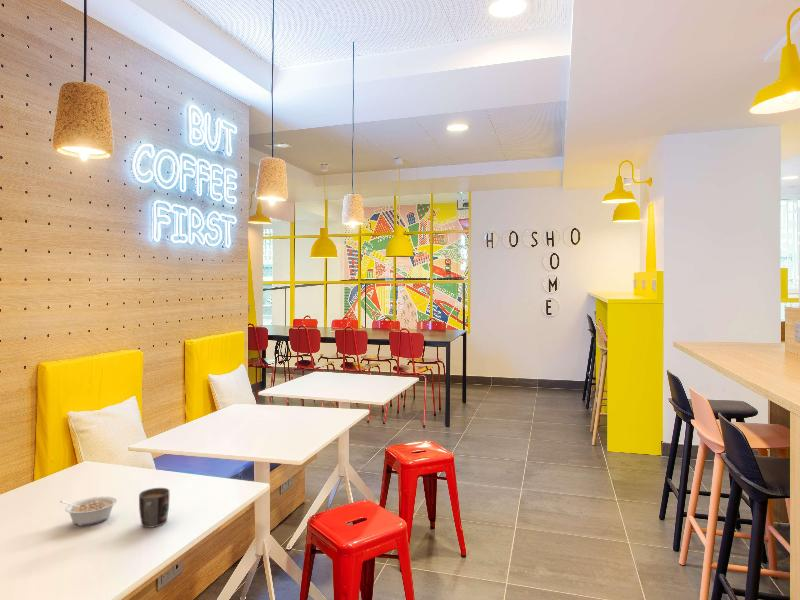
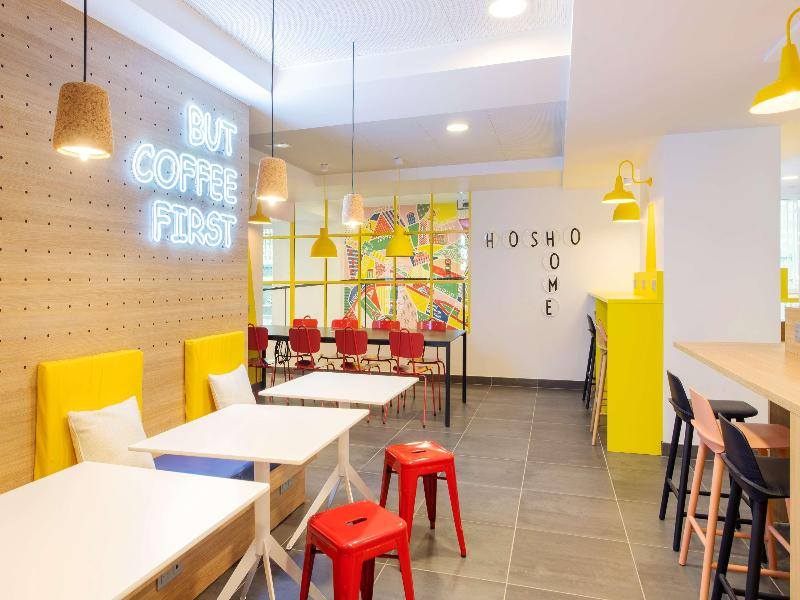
- mug [138,487,170,529]
- legume [59,496,118,527]
